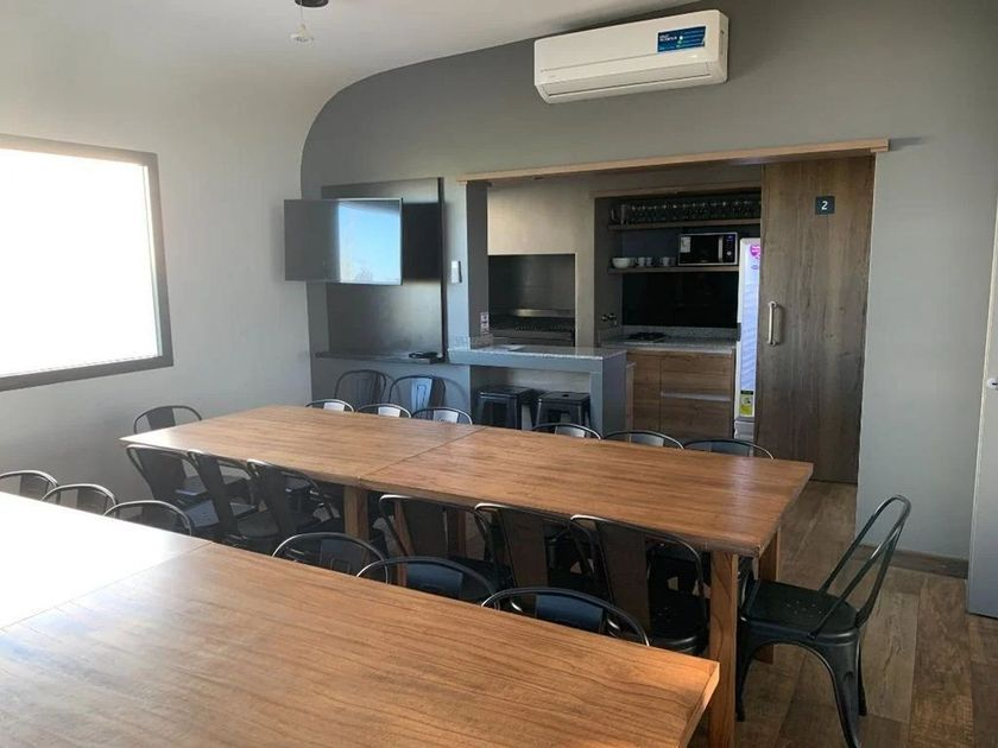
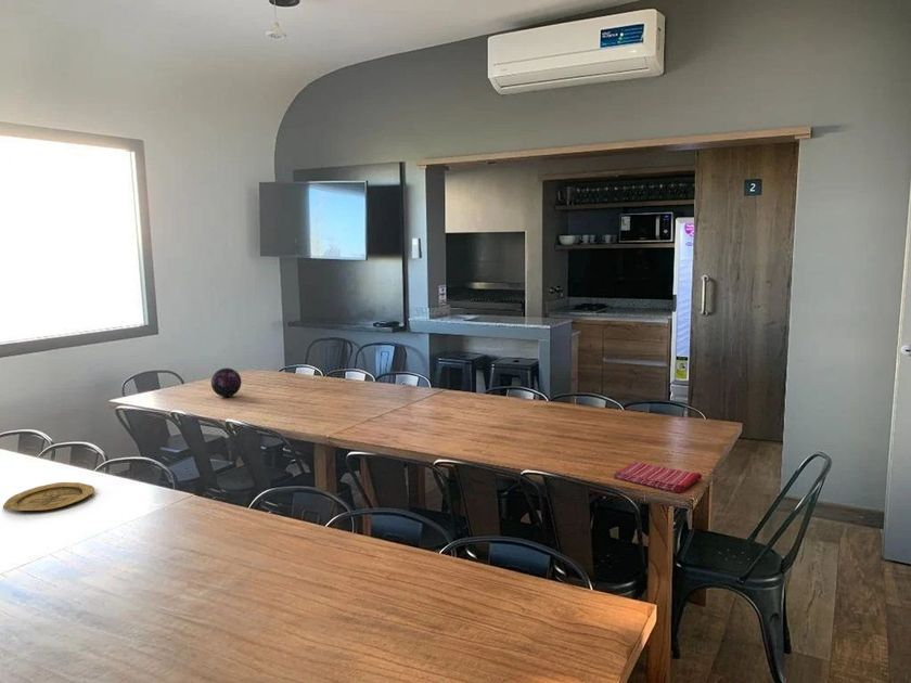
+ decorative orb [210,368,243,398]
+ plate [2,481,95,512]
+ dish towel [613,461,703,493]
